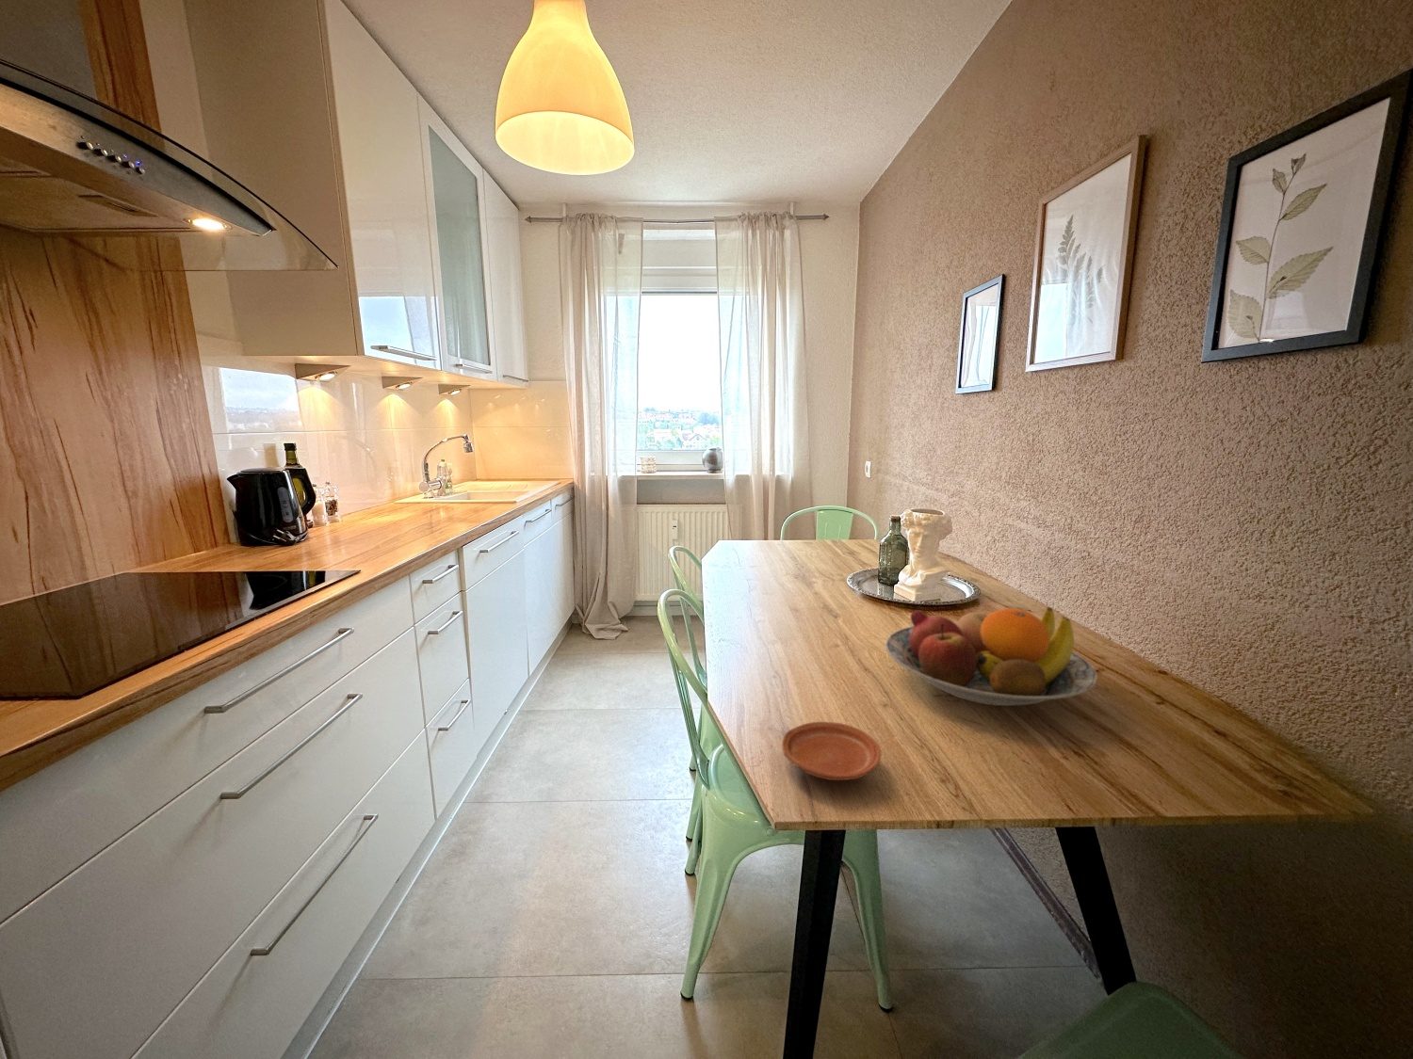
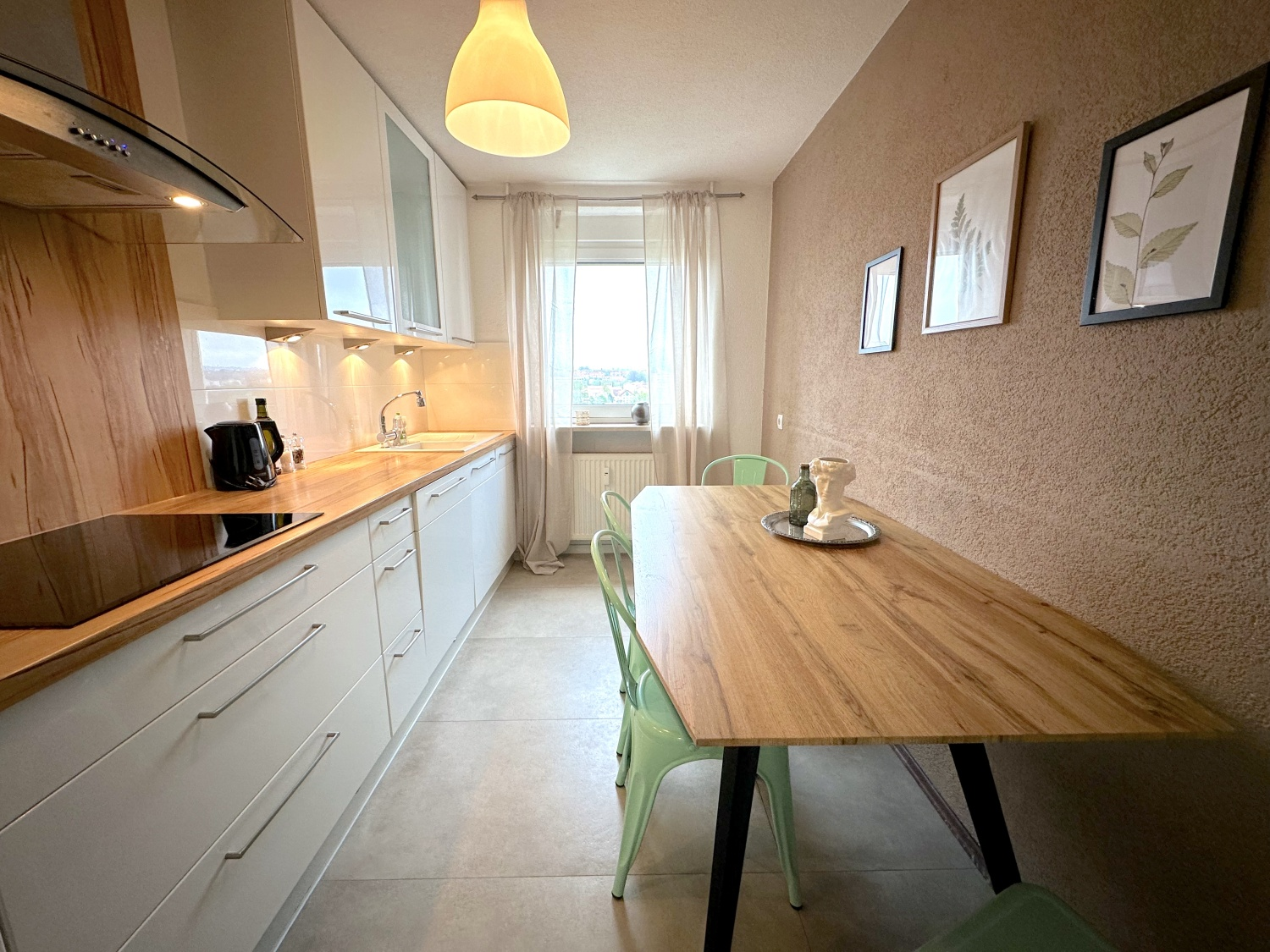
- plate [781,721,881,781]
- fruit bowl [885,605,1098,707]
